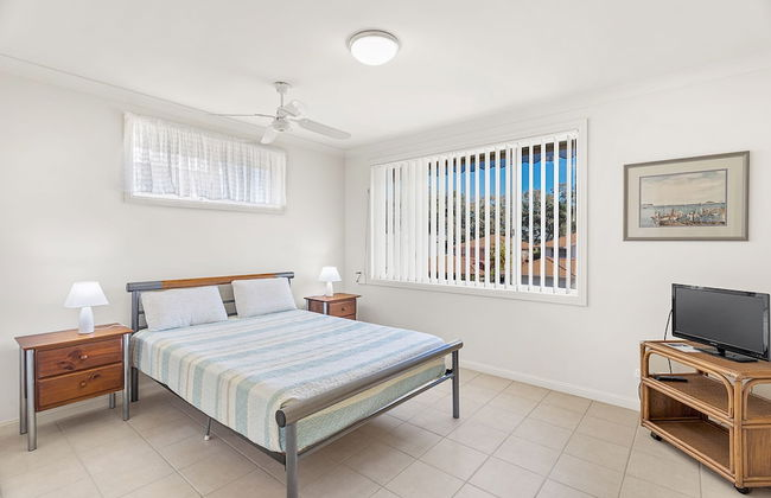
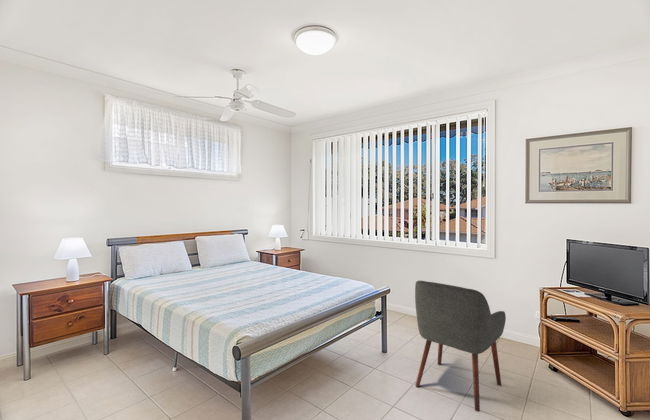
+ chair [414,280,507,413]
